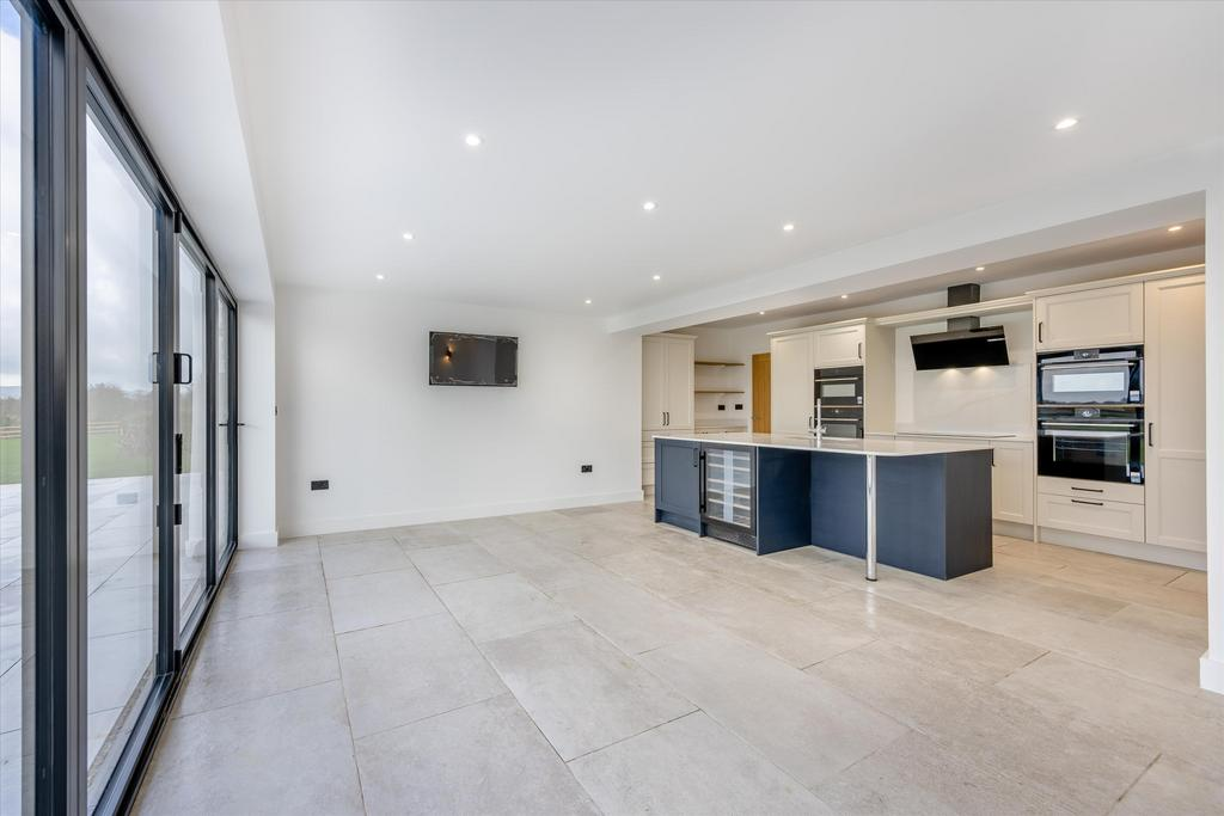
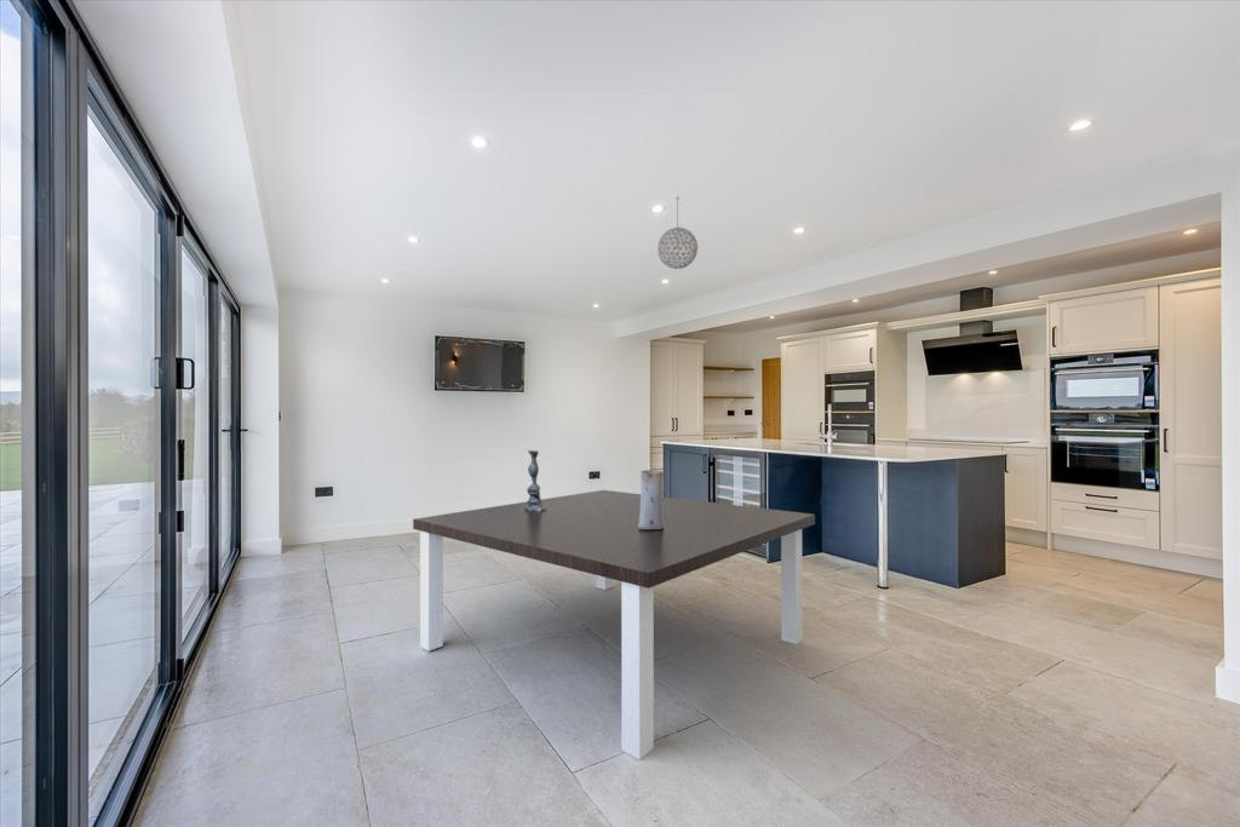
+ candlestick [524,449,546,511]
+ vase [638,470,665,529]
+ pendant light [656,195,699,270]
+ dining table [412,489,816,760]
